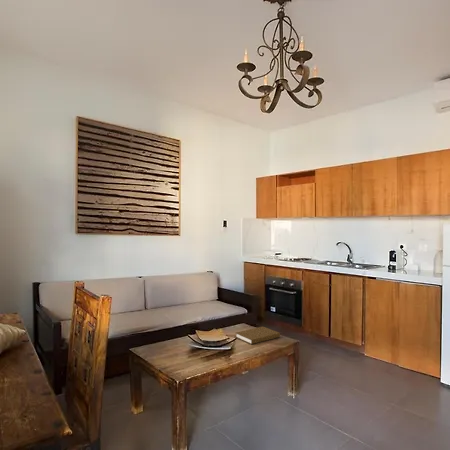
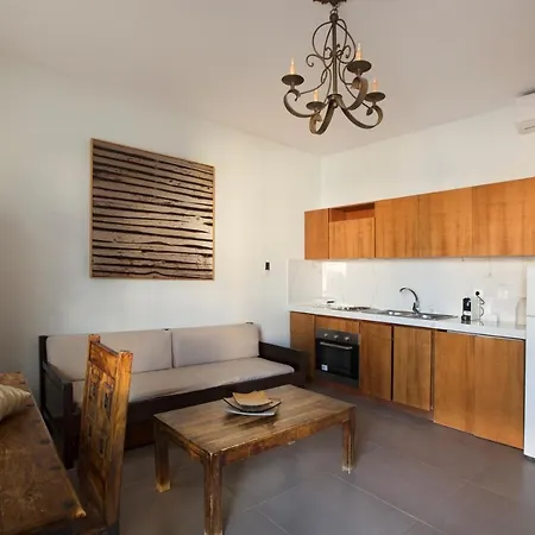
- book [235,326,281,345]
